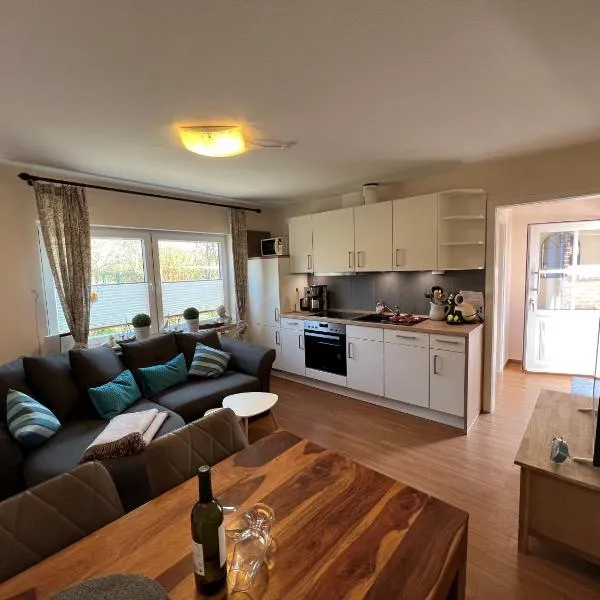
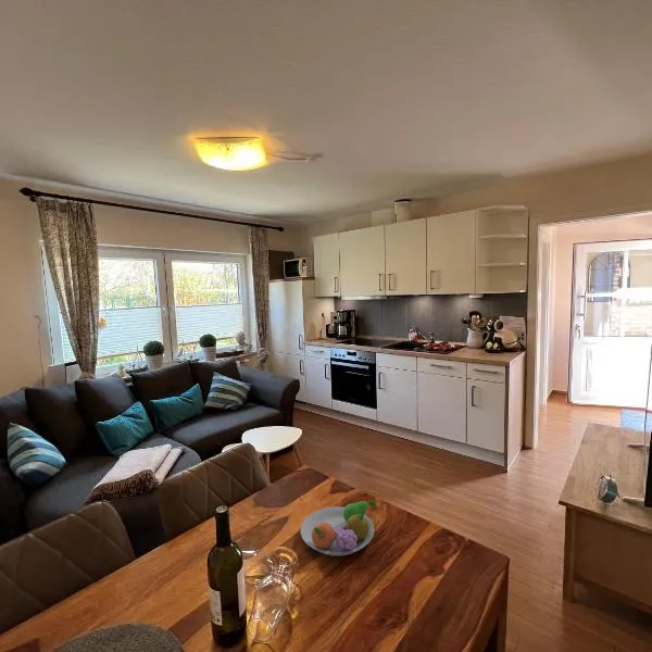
+ fruit bowl [300,500,377,557]
